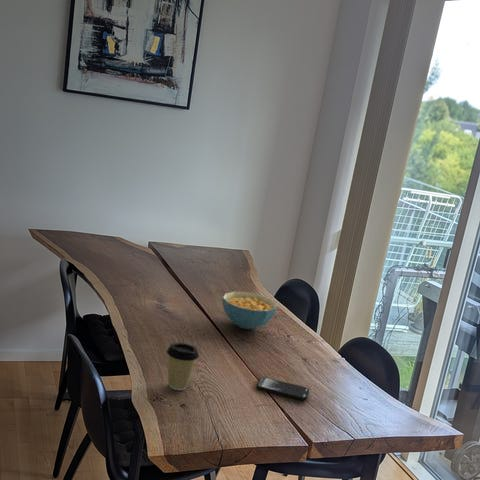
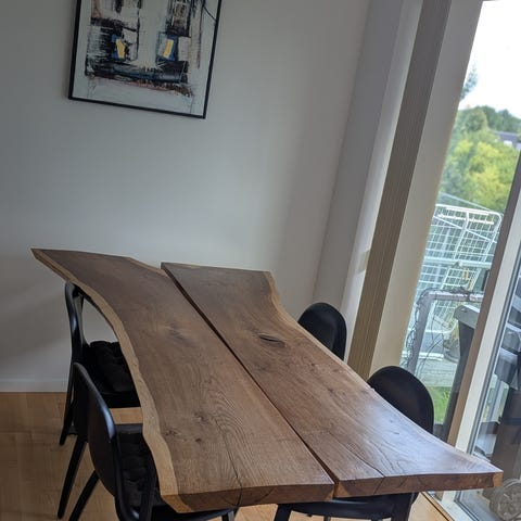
- smartphone [256,376,310,401]
- coffee cup [166,342,200,391]
- cereal bowl [222,291,278,330]
